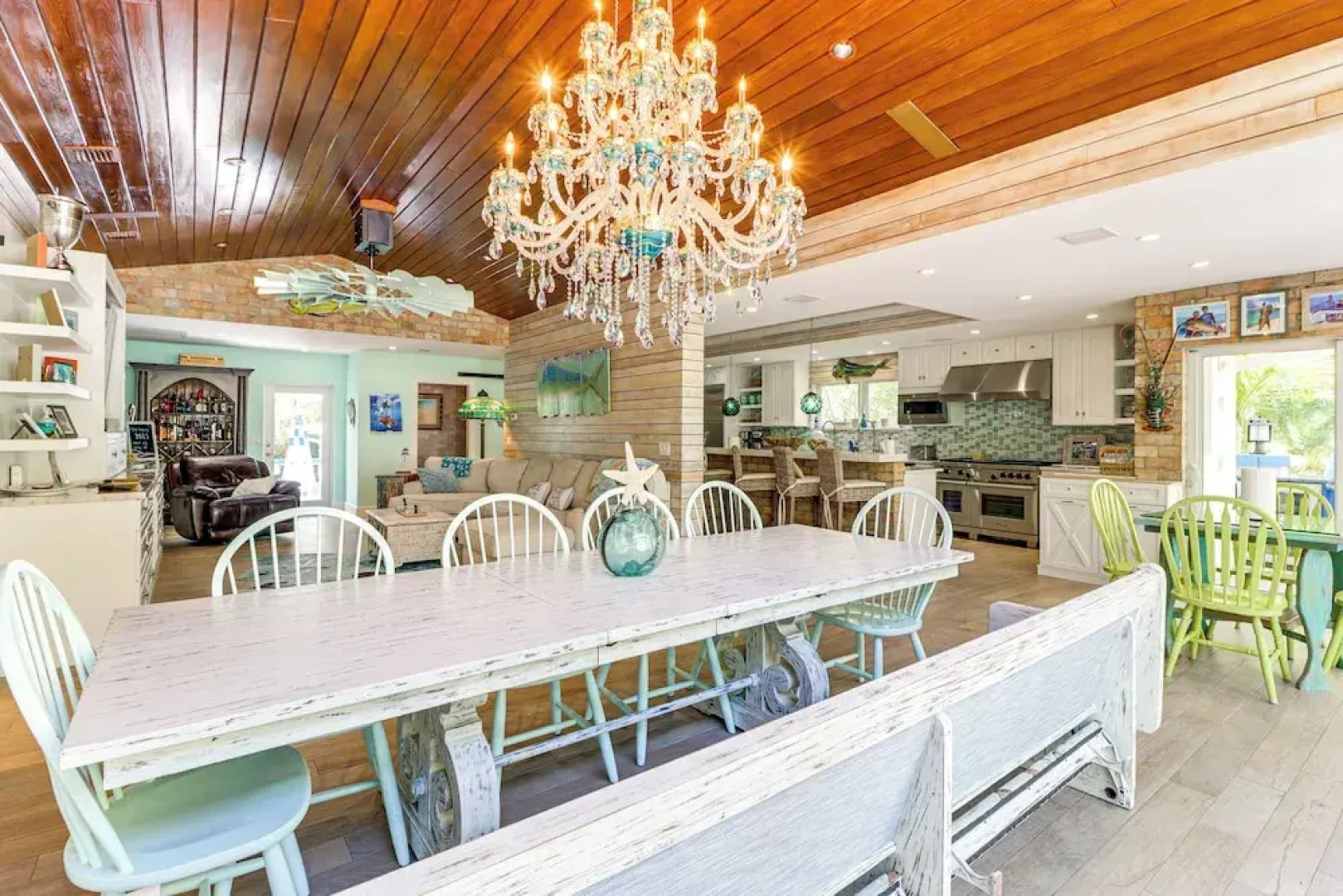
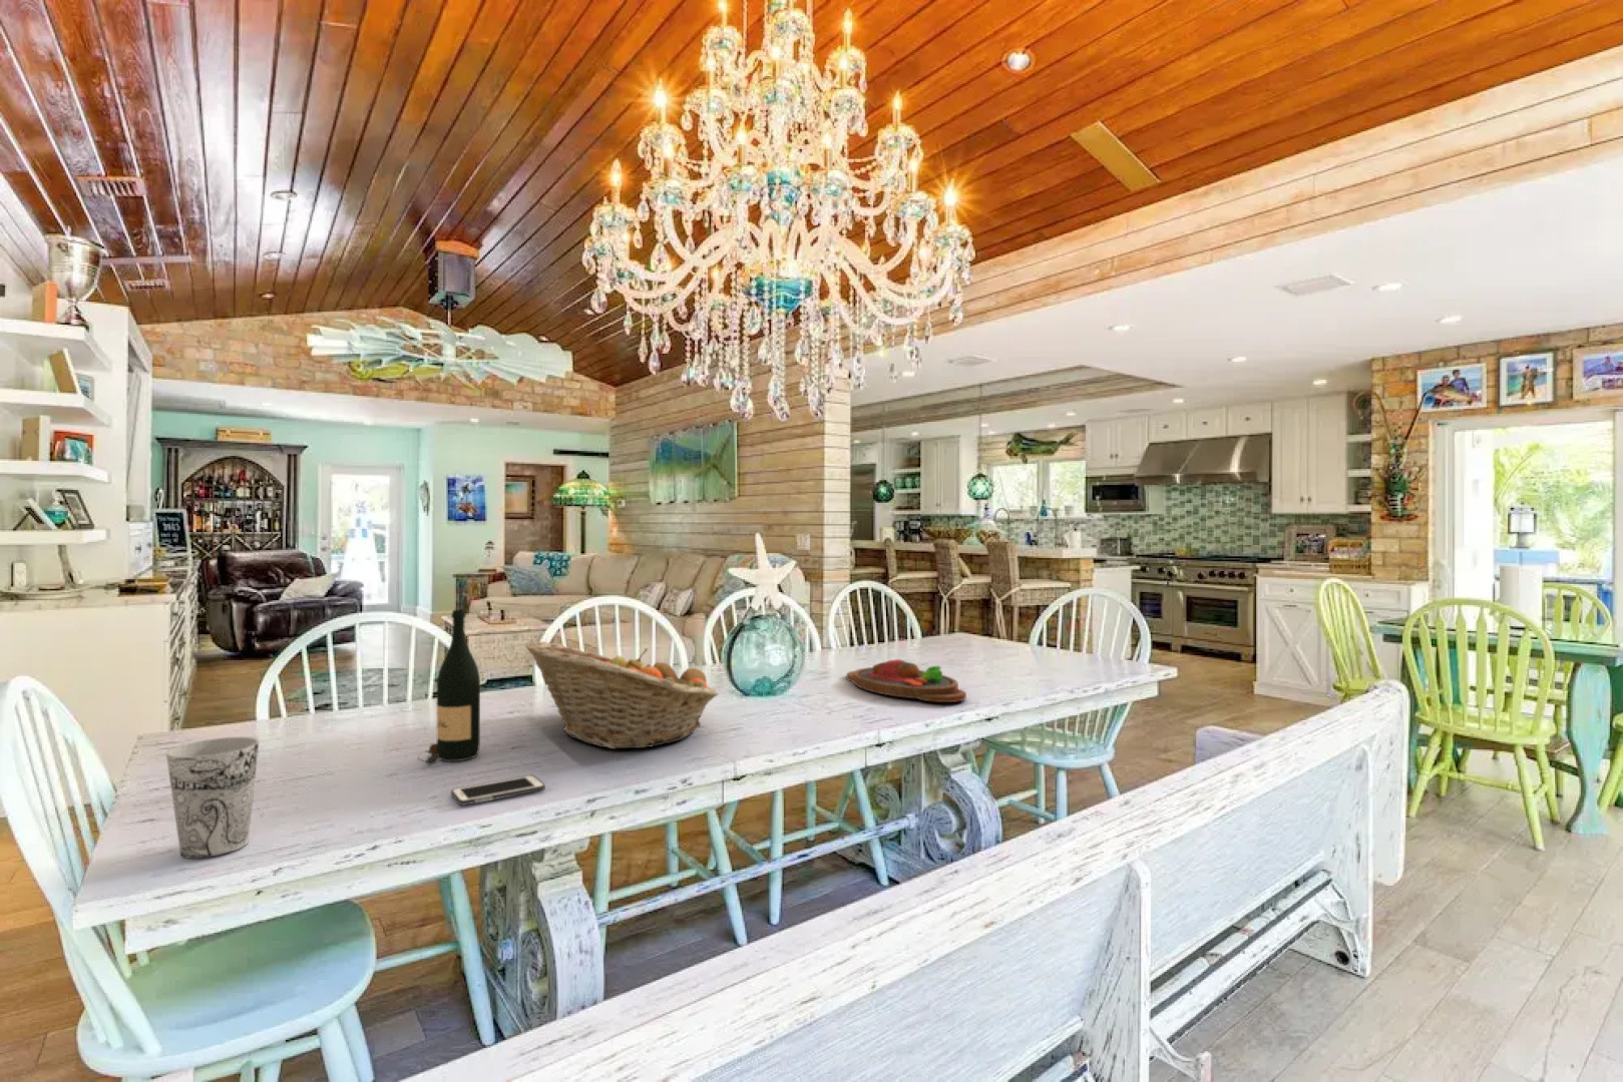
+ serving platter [845,658,967,703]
+ cup [166,737,260,860]
+ fruit basket [524,639,719,750]
+ wine bottle [416,609,481,766]
+ cell phone [450,774,546,807]
